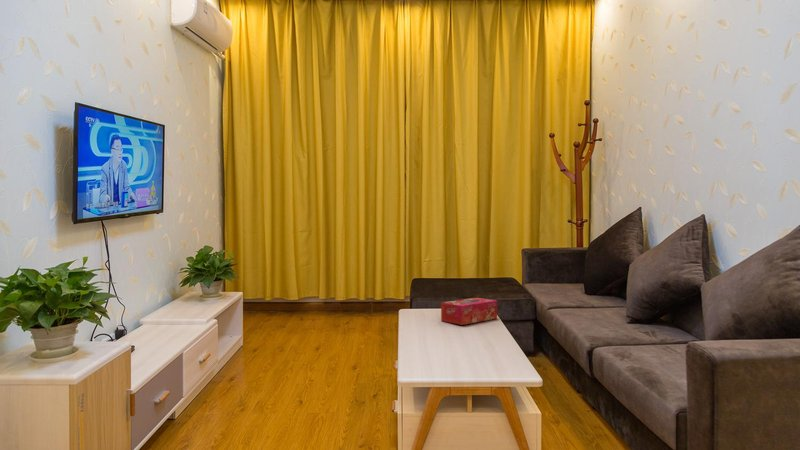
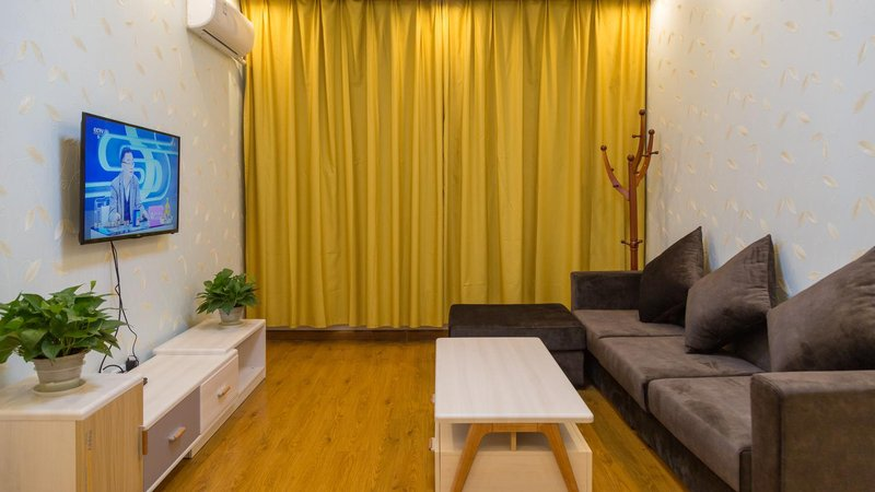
- tissue box [440,297,498,326]
